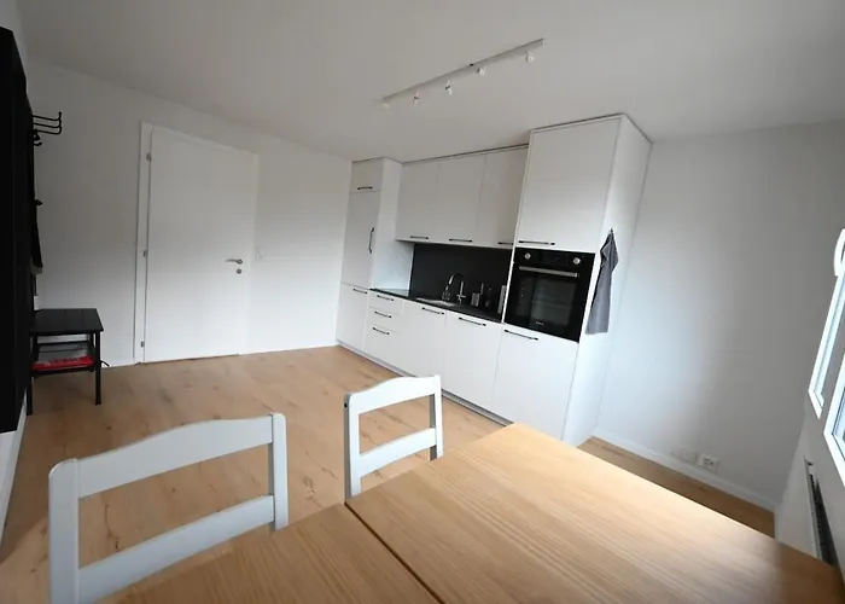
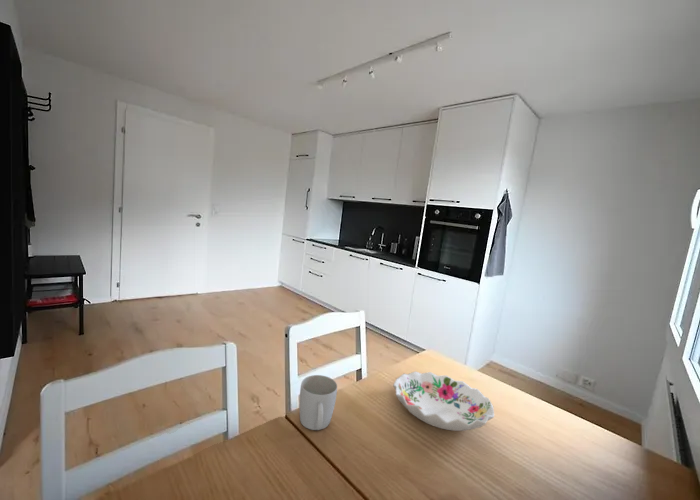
+ mug [298,374,338,431]
+ decorative bowl [392,370,495,432]
